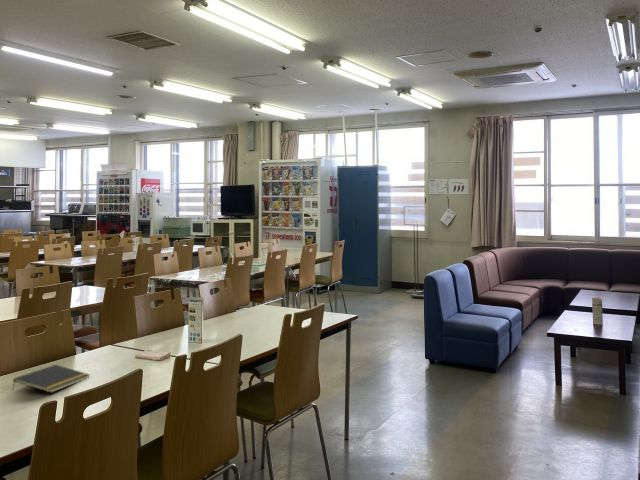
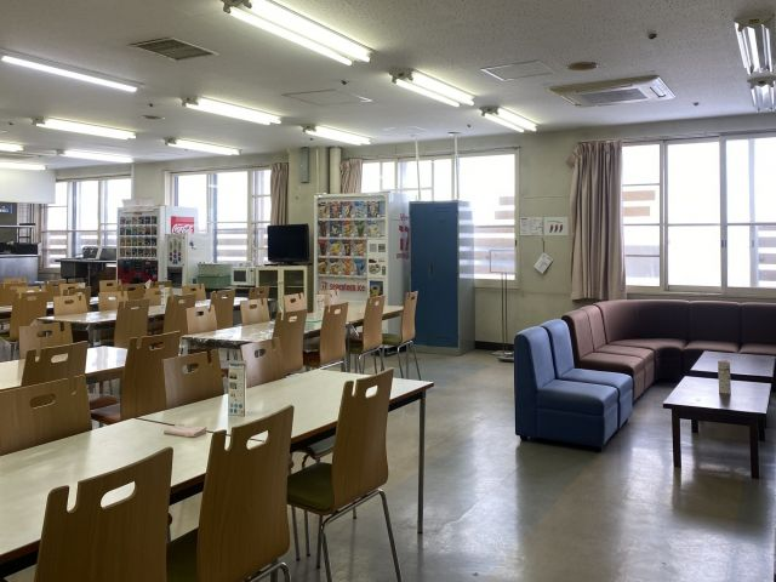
- notepad [11,364,91,394]
